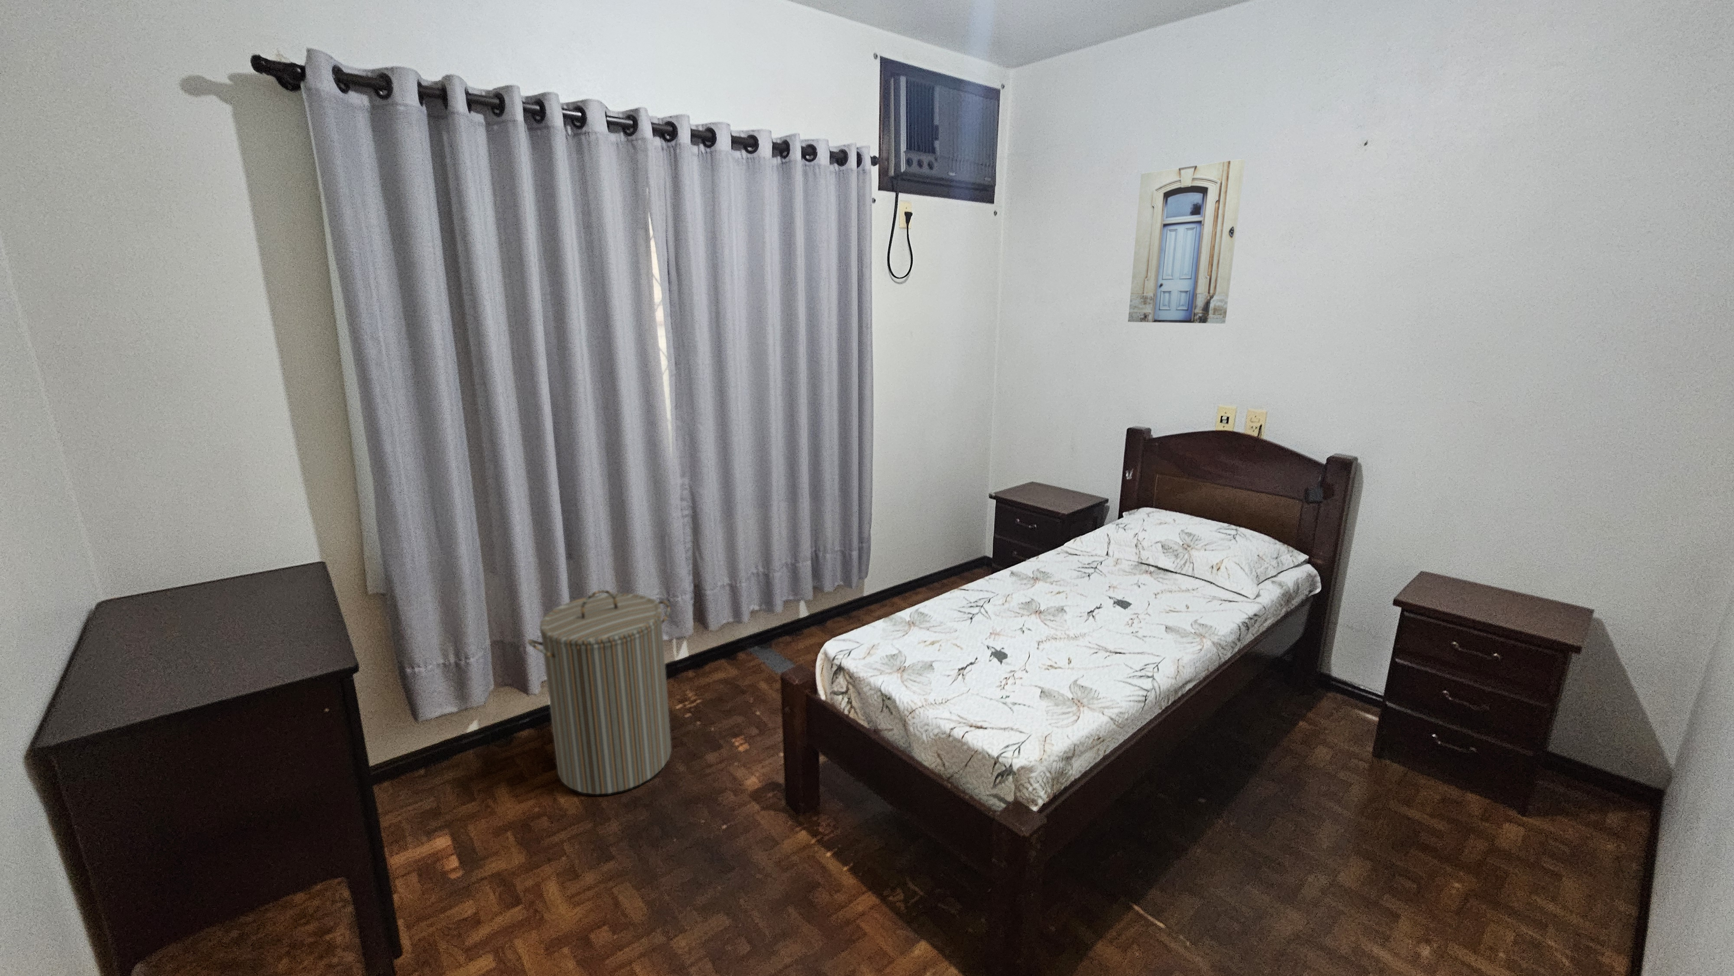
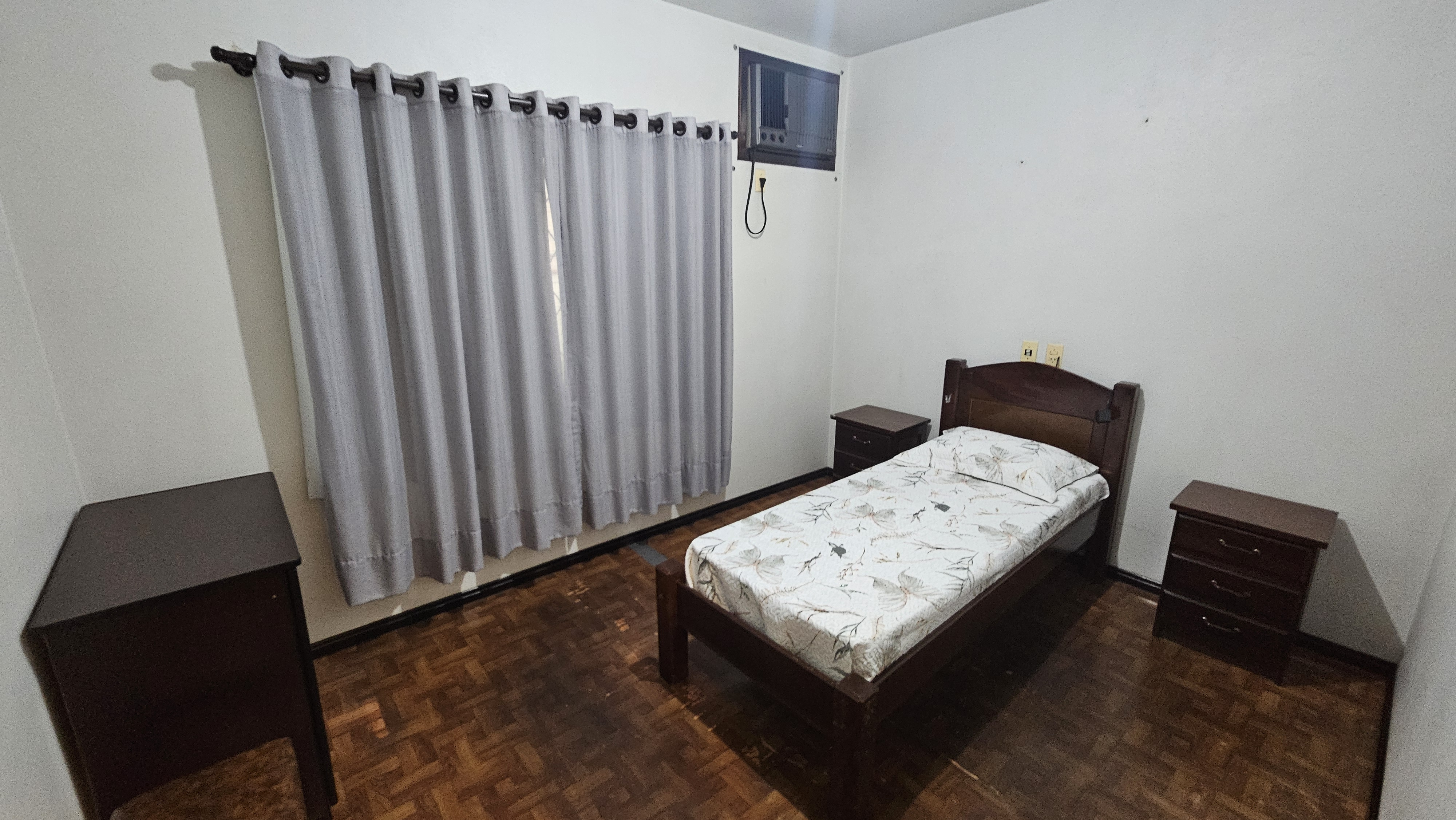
- laundry hamper [528,589,672,795]
- wall art [1128,158,1246,324]
